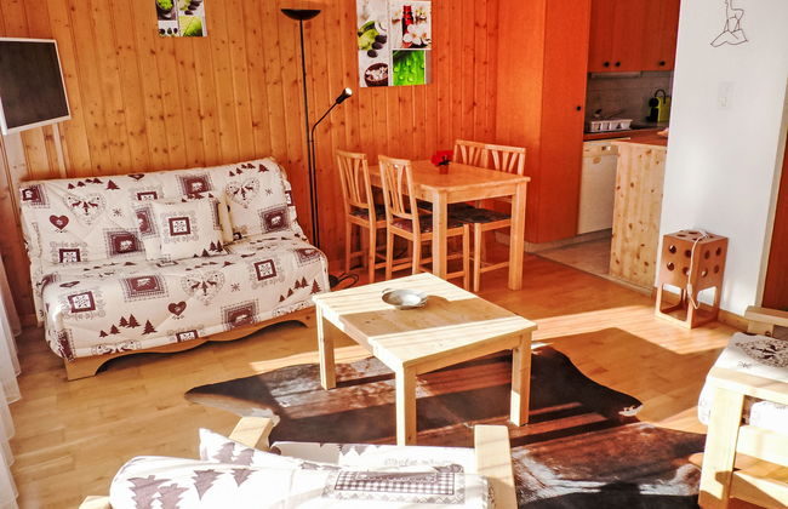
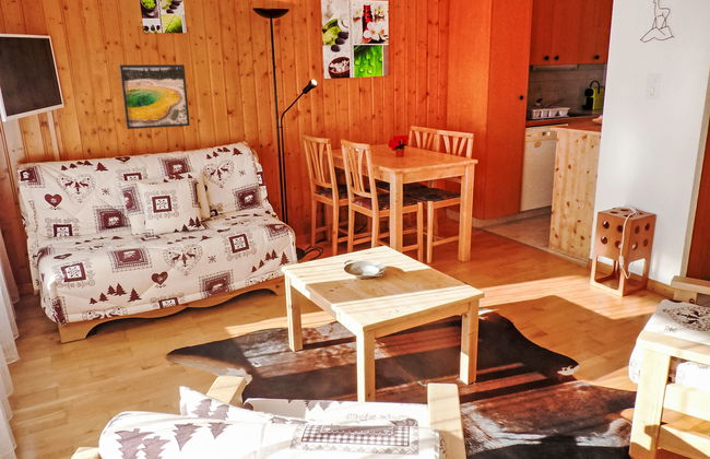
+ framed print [118,63,191,130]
